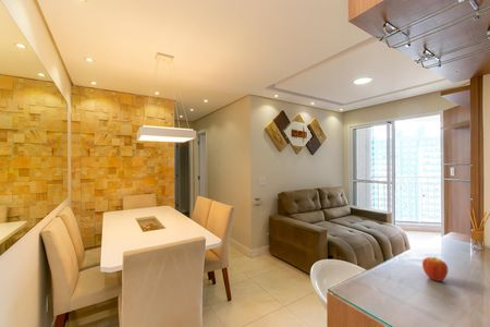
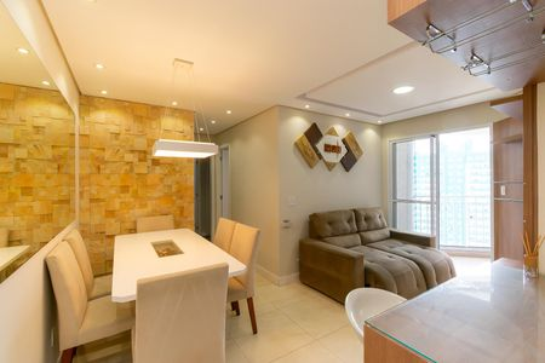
- fruit [421,255,449,282]
